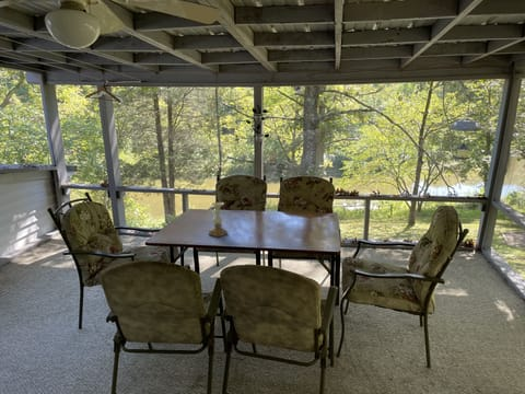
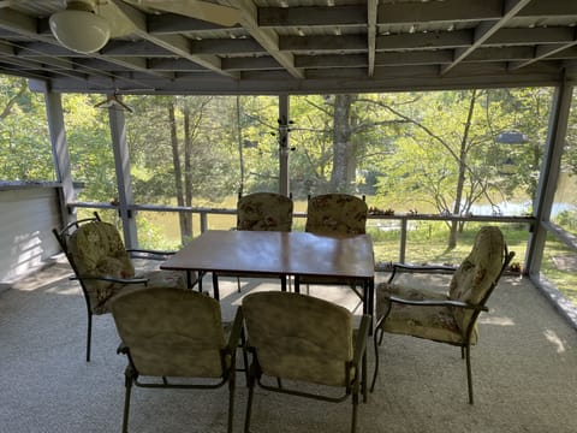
- candle holder [207,201,229,239]
